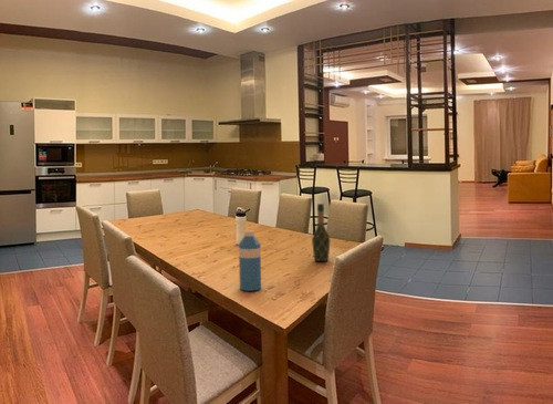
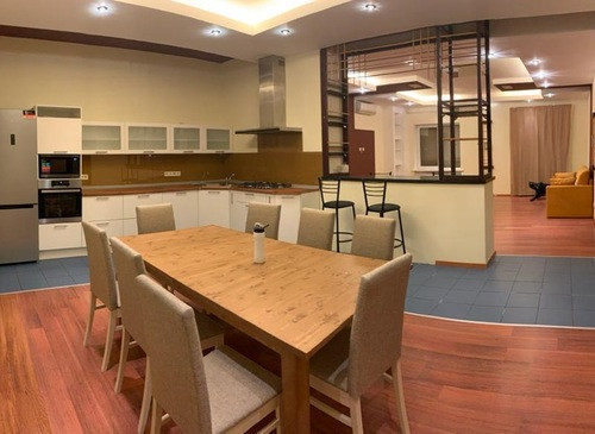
- water bottle [238,230,262,292]
- wine bottle [311,203,332,262]
